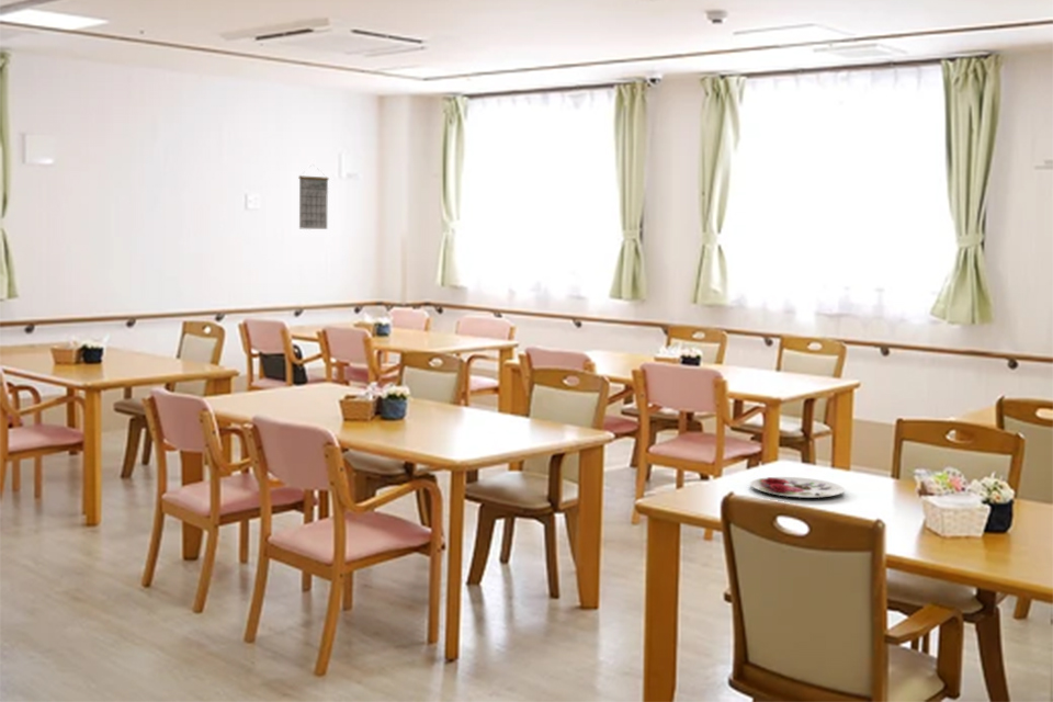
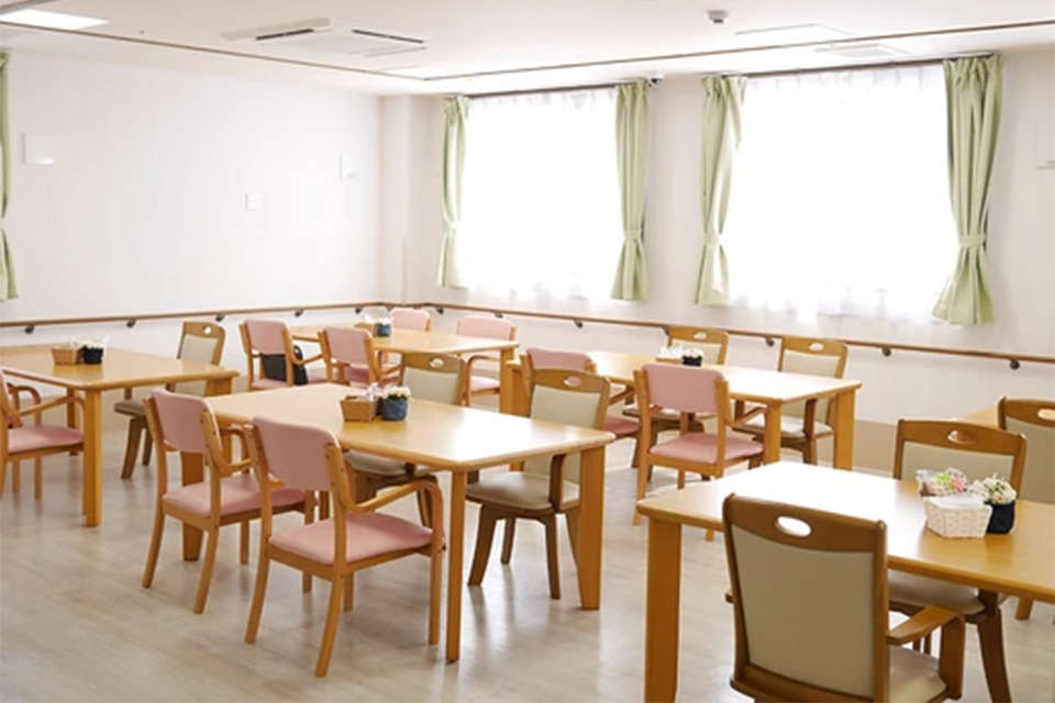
- calendar [297,163,330,230]
- plate [749,476,846,499]
